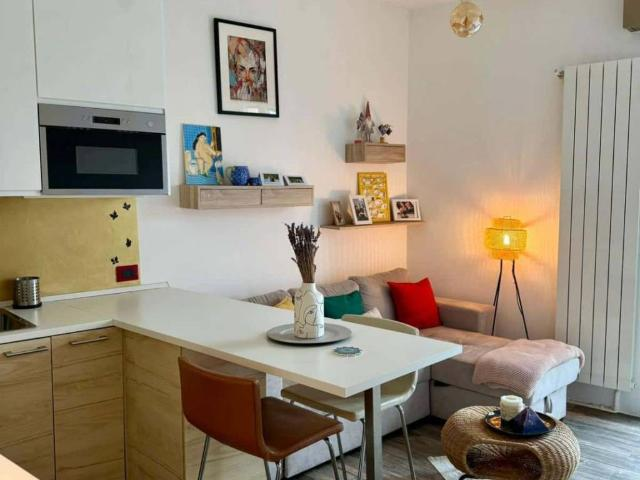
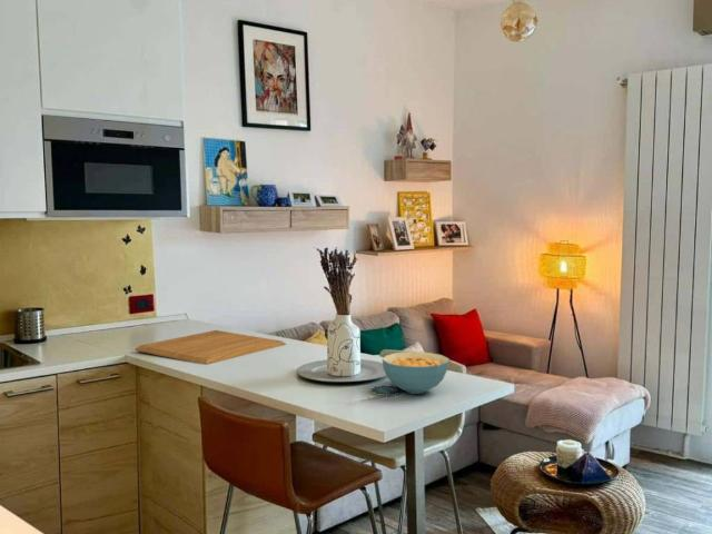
+ cereal bowl [382,350,451,395]
+ chopping board [135,329,287,366]
